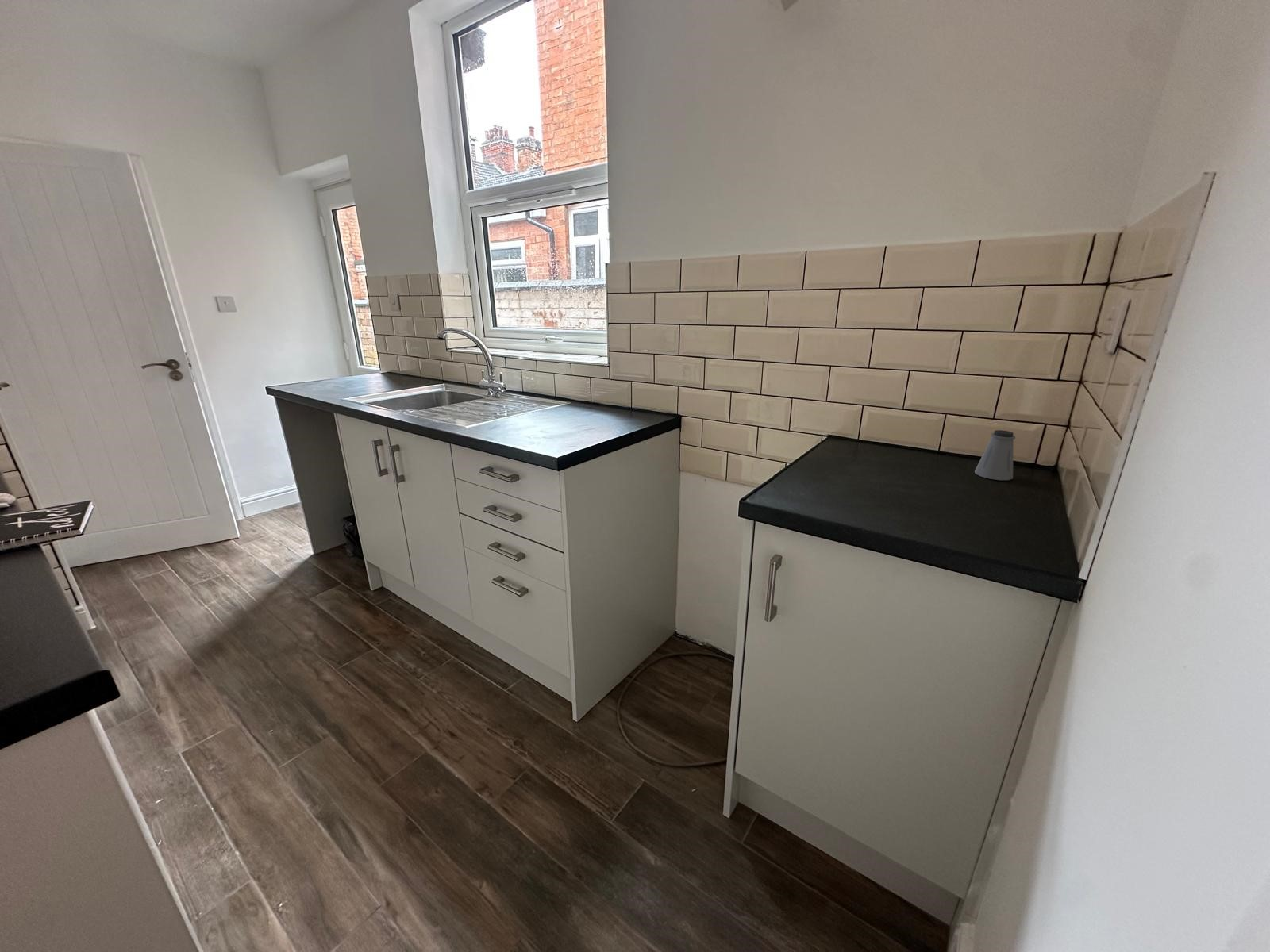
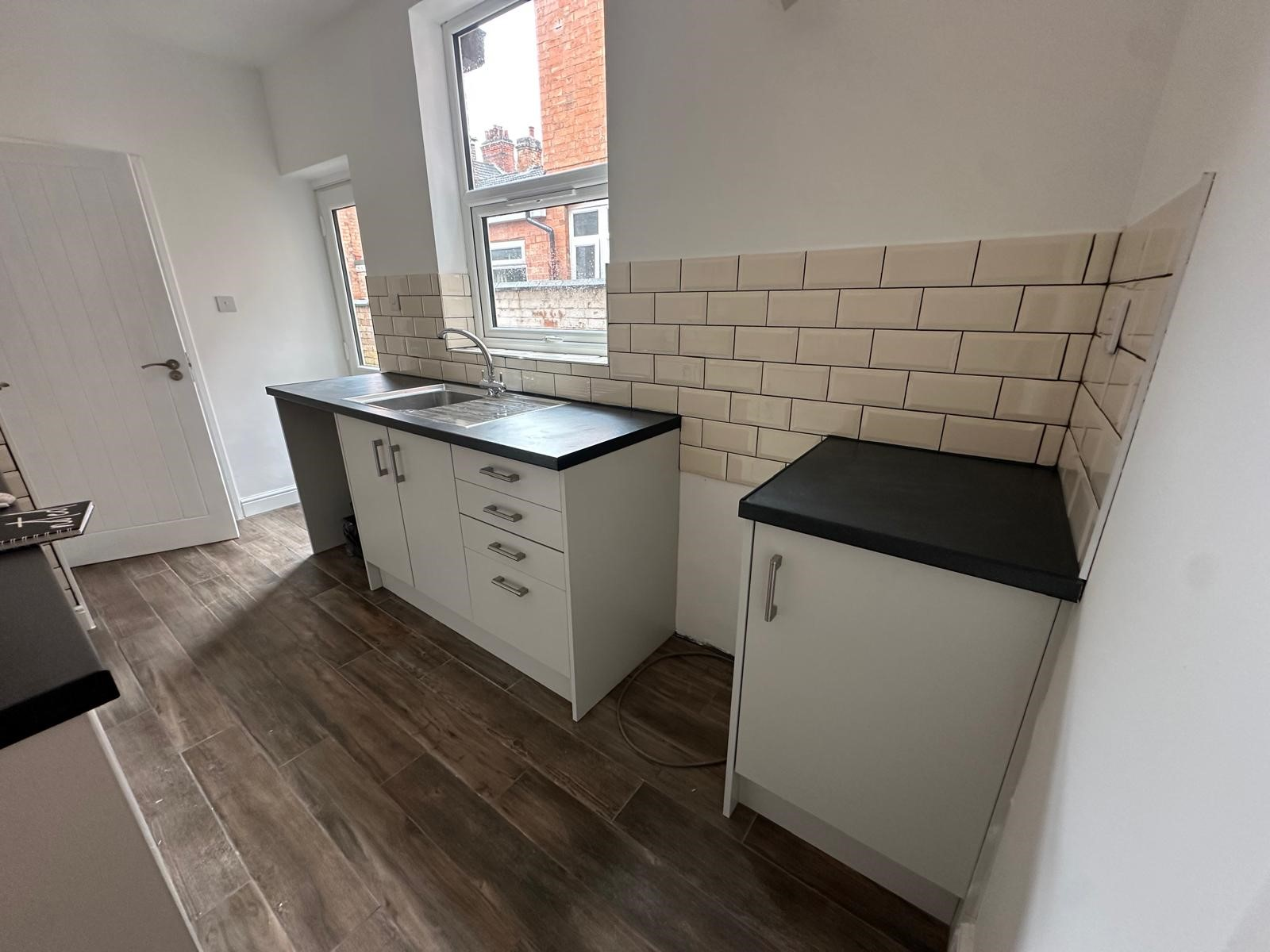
- saltshaker [974,429,1016,481]
